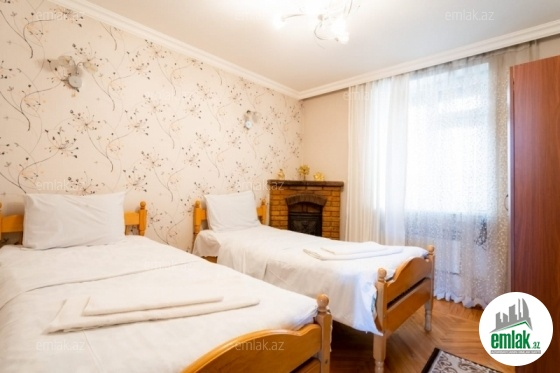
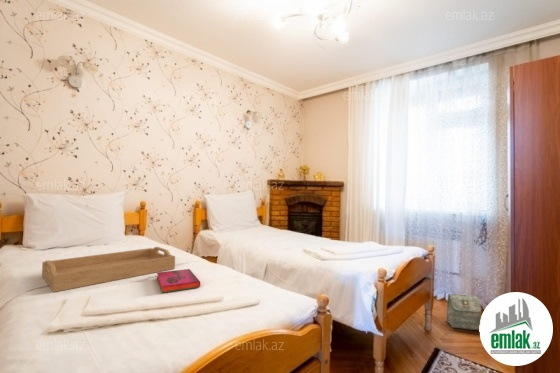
+ serving tray [41,246,176,293]
+ bag [446,292,482,331]
+ hardback book [156,268,201,294]
